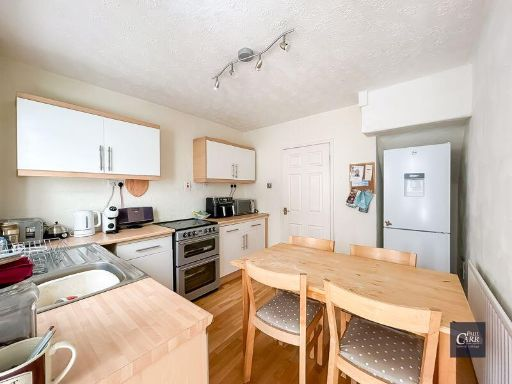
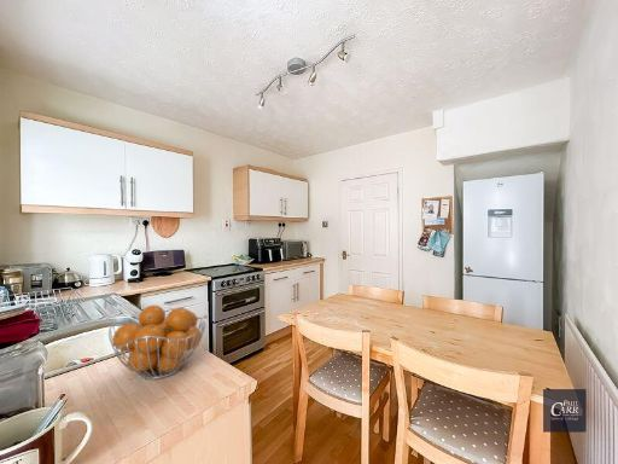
+ fruit basket [107,304,209,381]
